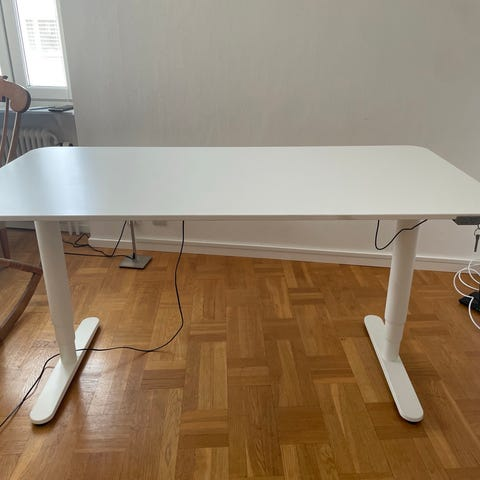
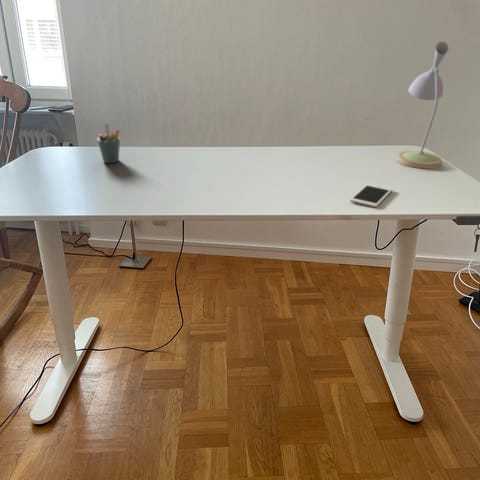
+ cell phone [349,183,393,208]
+ desk lamp [396,41,449,170]
+ pen holder [96,123,121,164]
